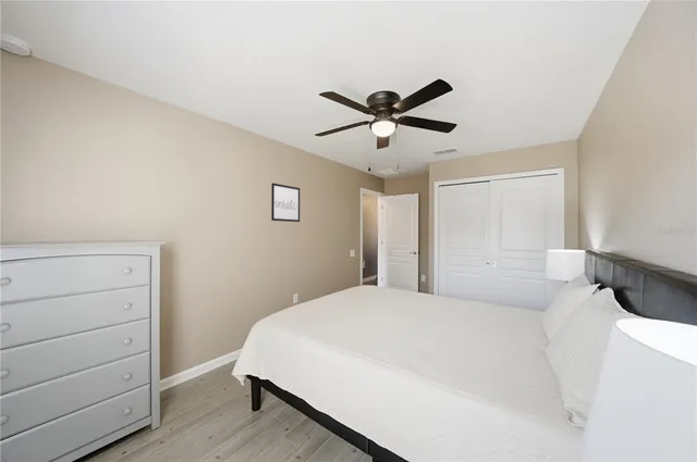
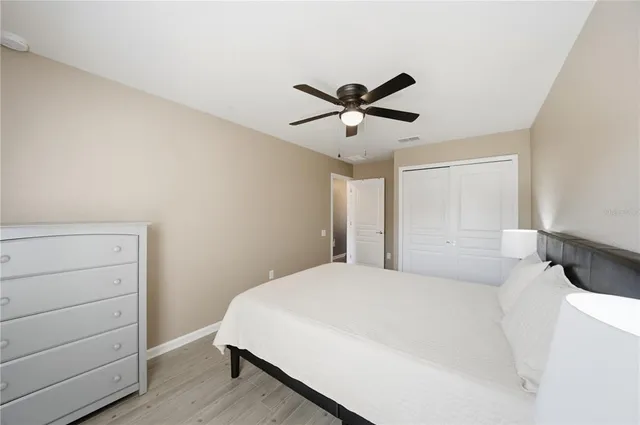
- wall art [270,182,301,223]
